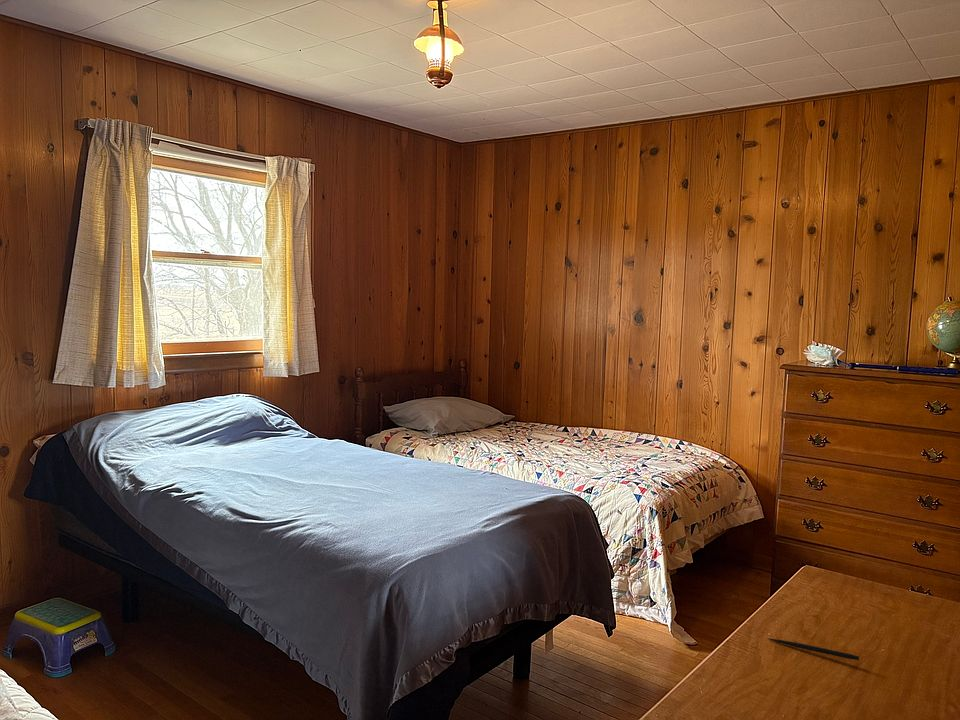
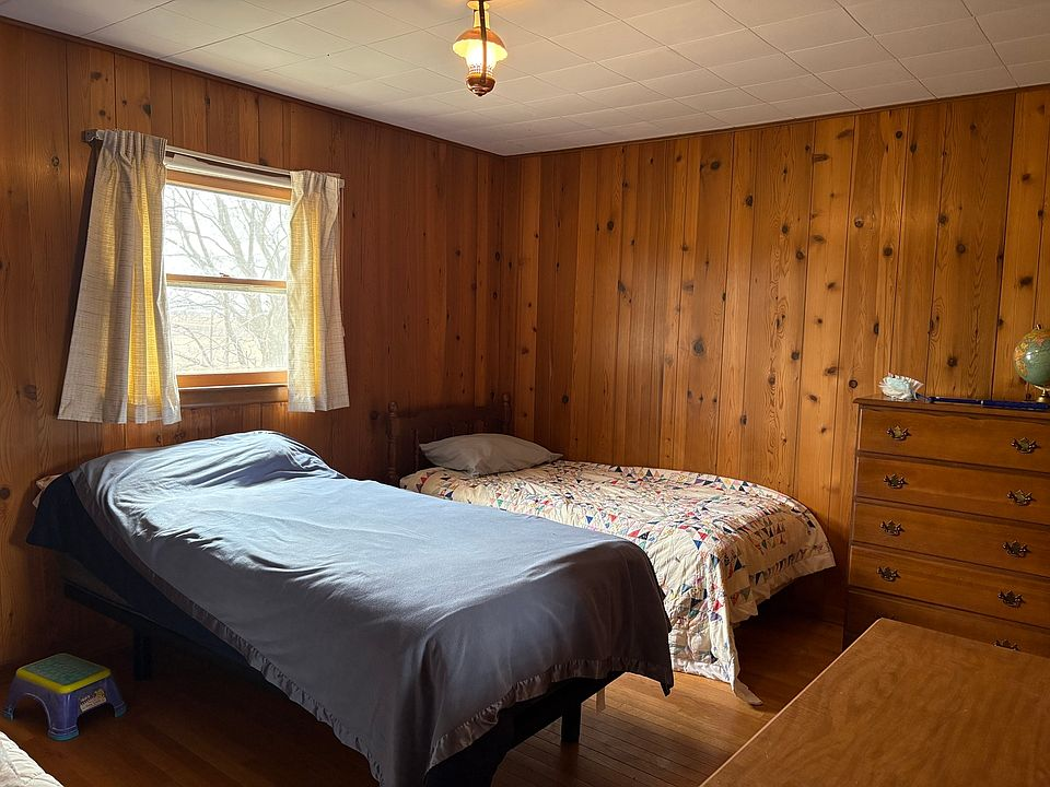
- pen [767,637,860,661]
